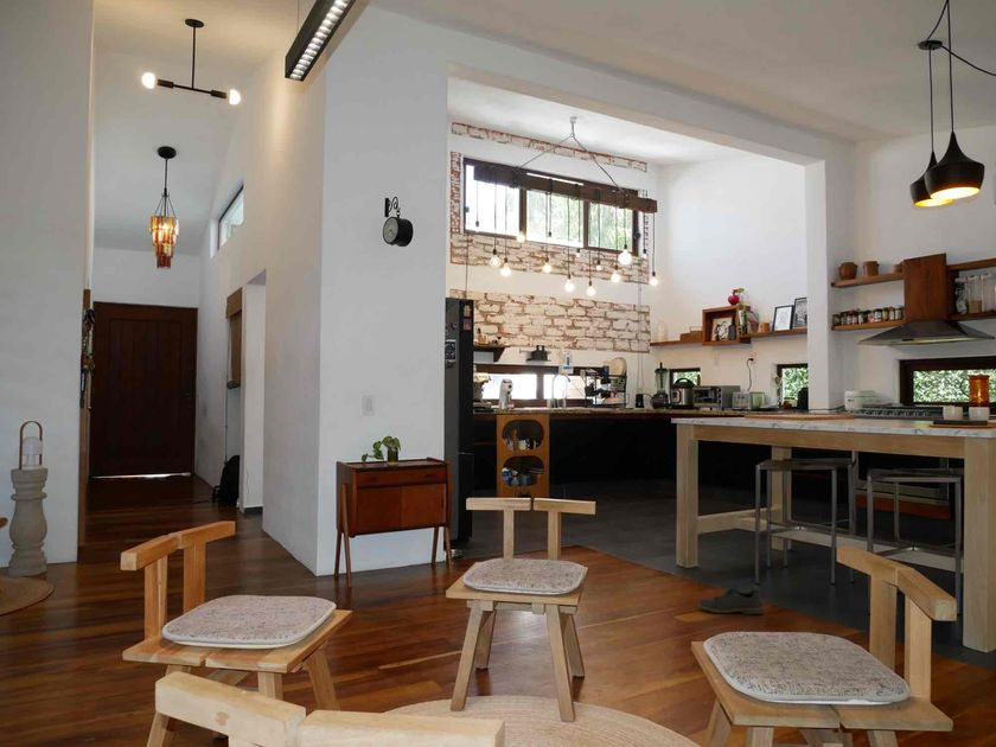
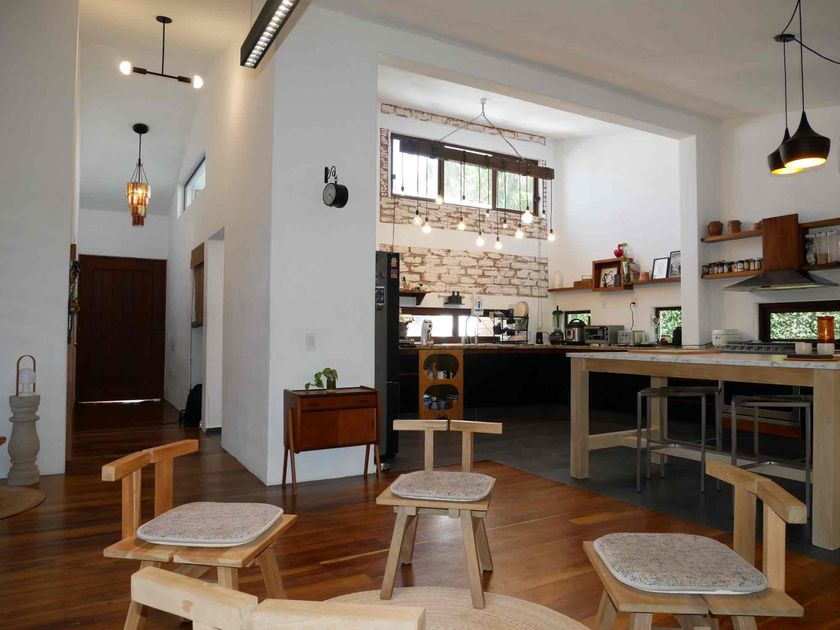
- shoe [697,586,766,615]
